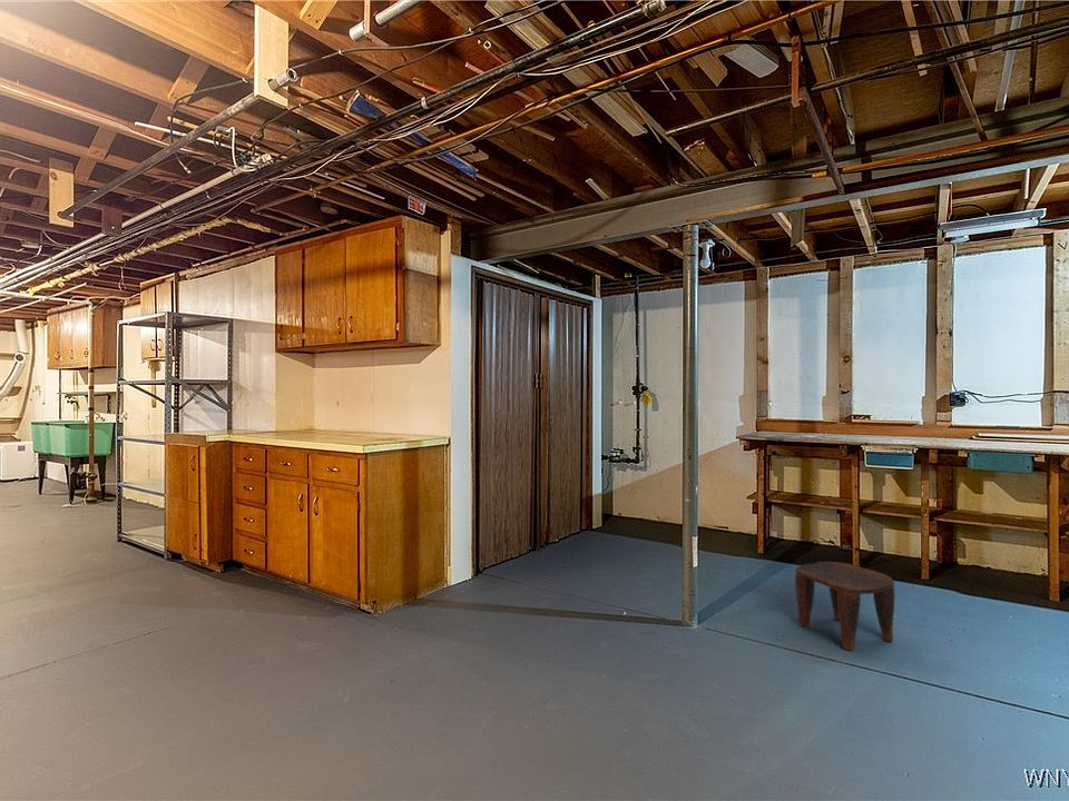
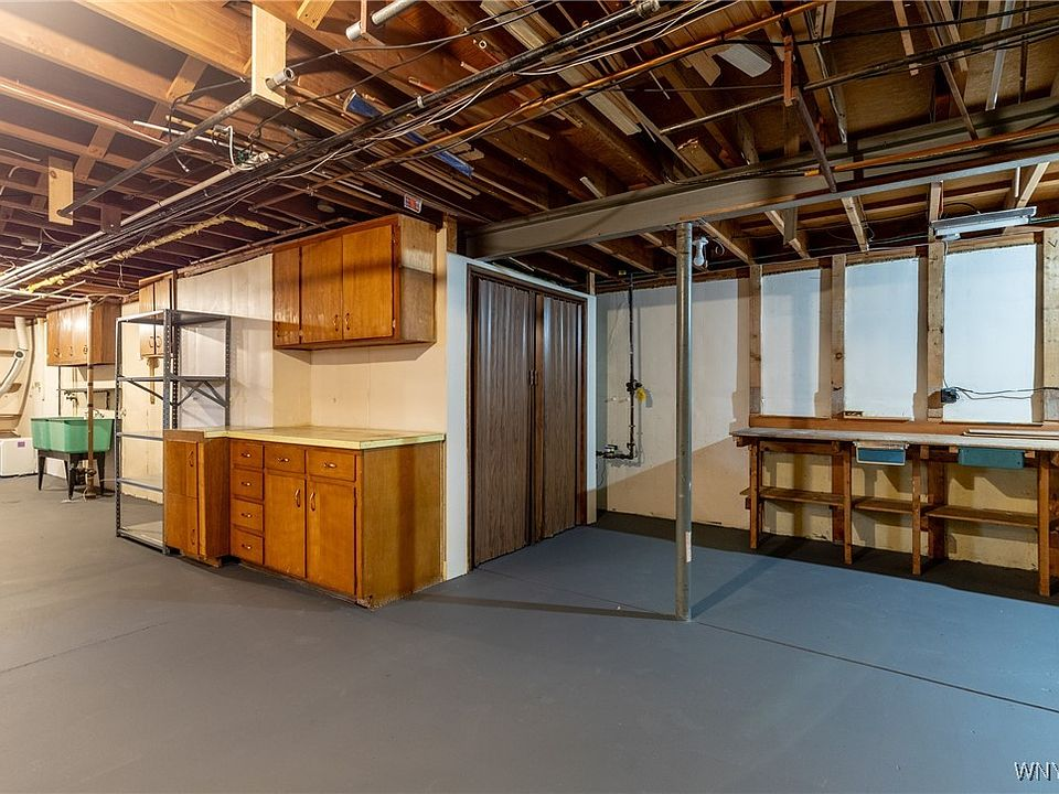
- stool [794,561,895,652]
